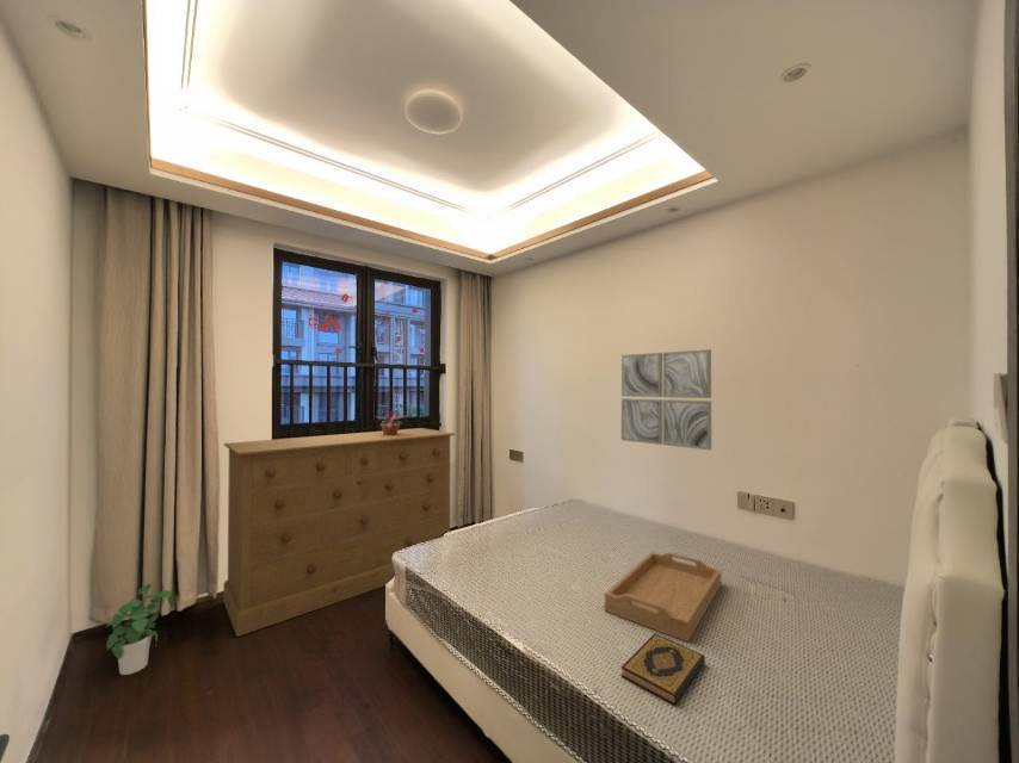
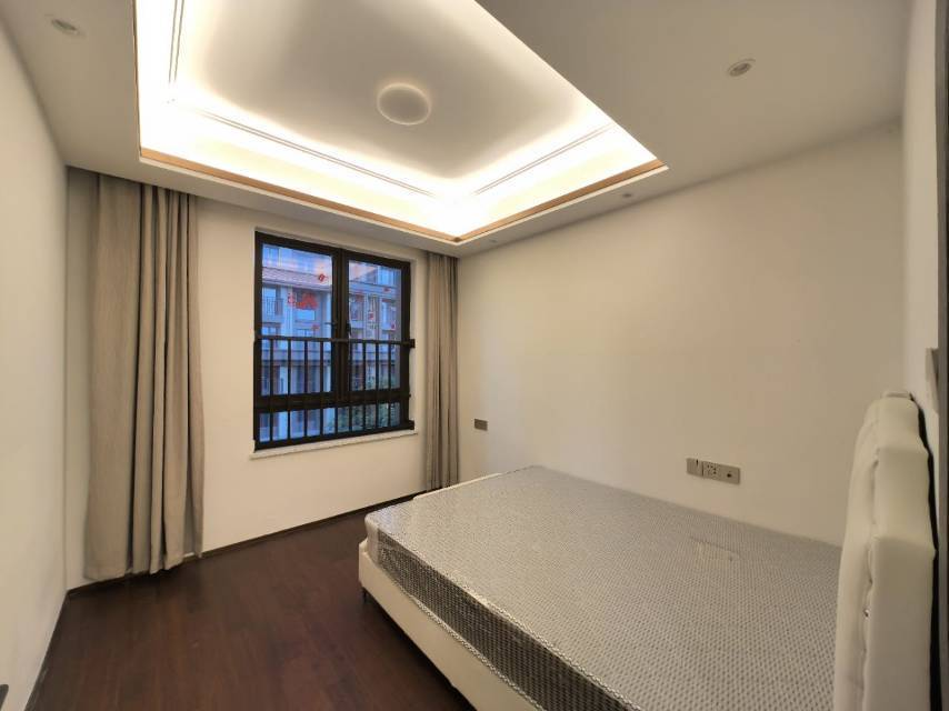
- potted plant [104,582,174,676]
- serving tray [604,551,722,643]
- potted plant [375,408,406,435]
- hardback book [620,633,706,706]
- dresser [222,427,456,638]
- wall art [620,348,712,452]
